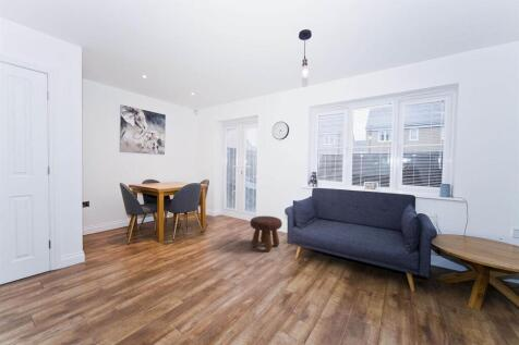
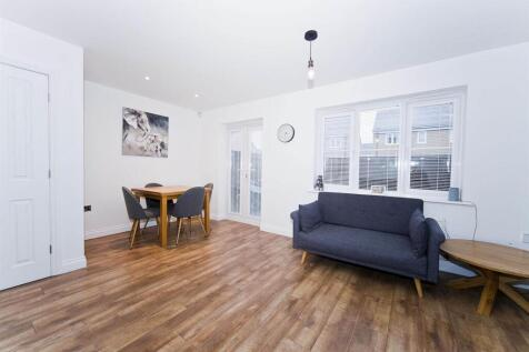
- footstool [249,214,283,252]
